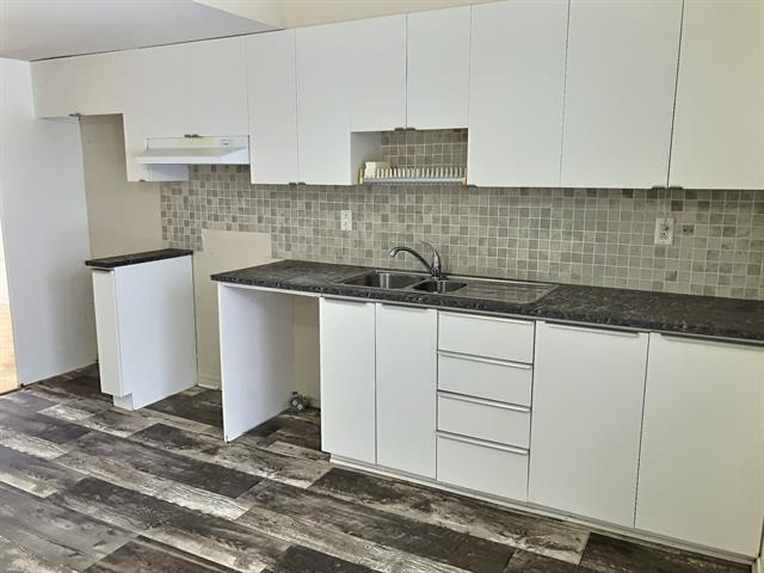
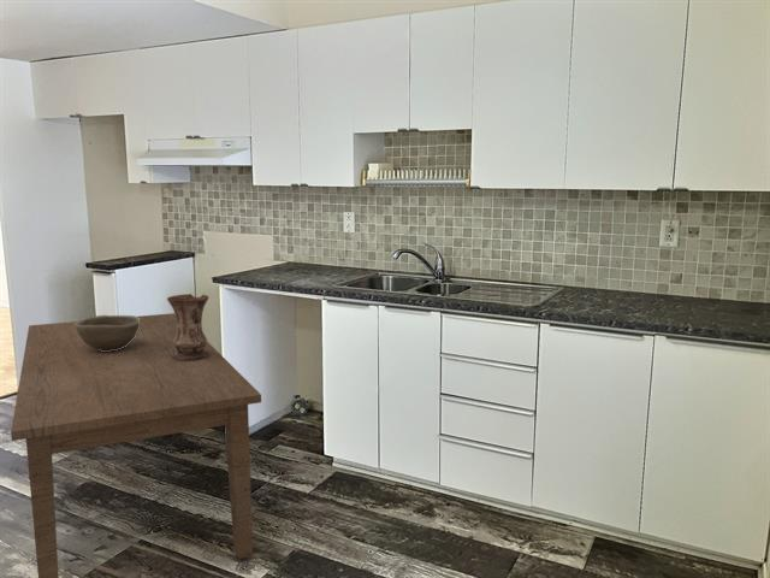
+ vase [166,293,211,361]
+ dining table [10,312,262,578]
+ bowl [75,314,140,352]
